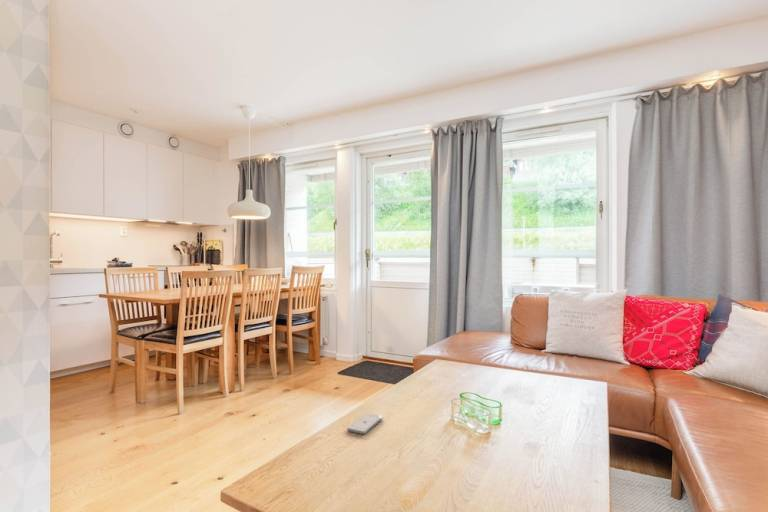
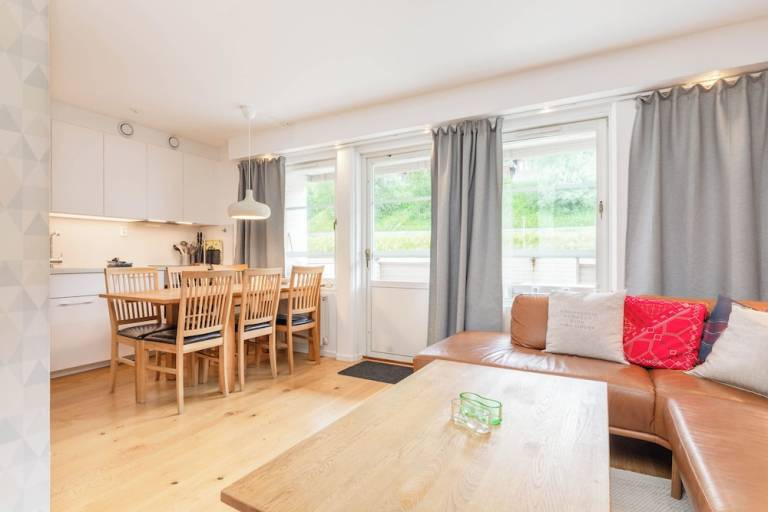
- smartphone [346,412,384,435]
